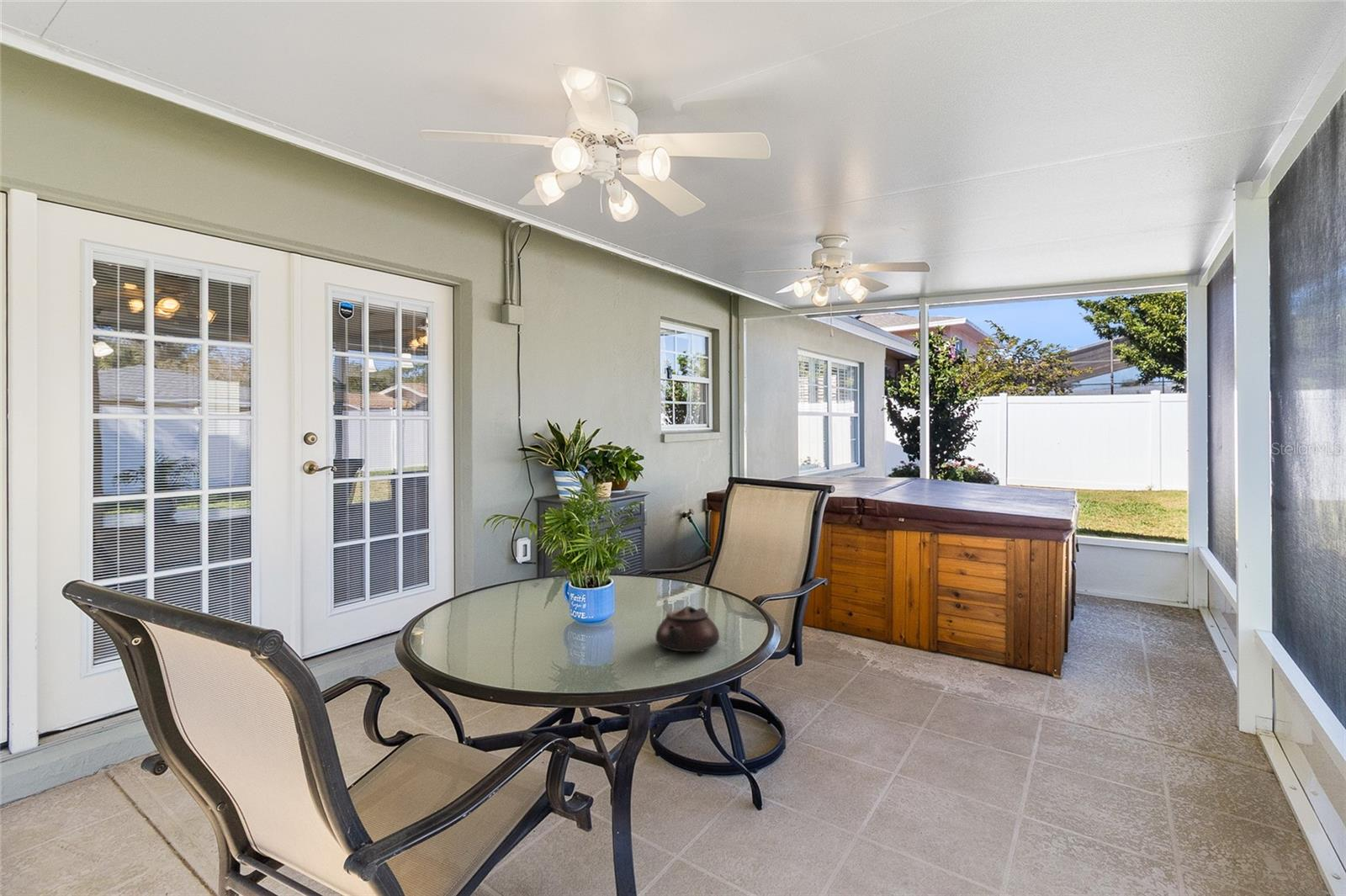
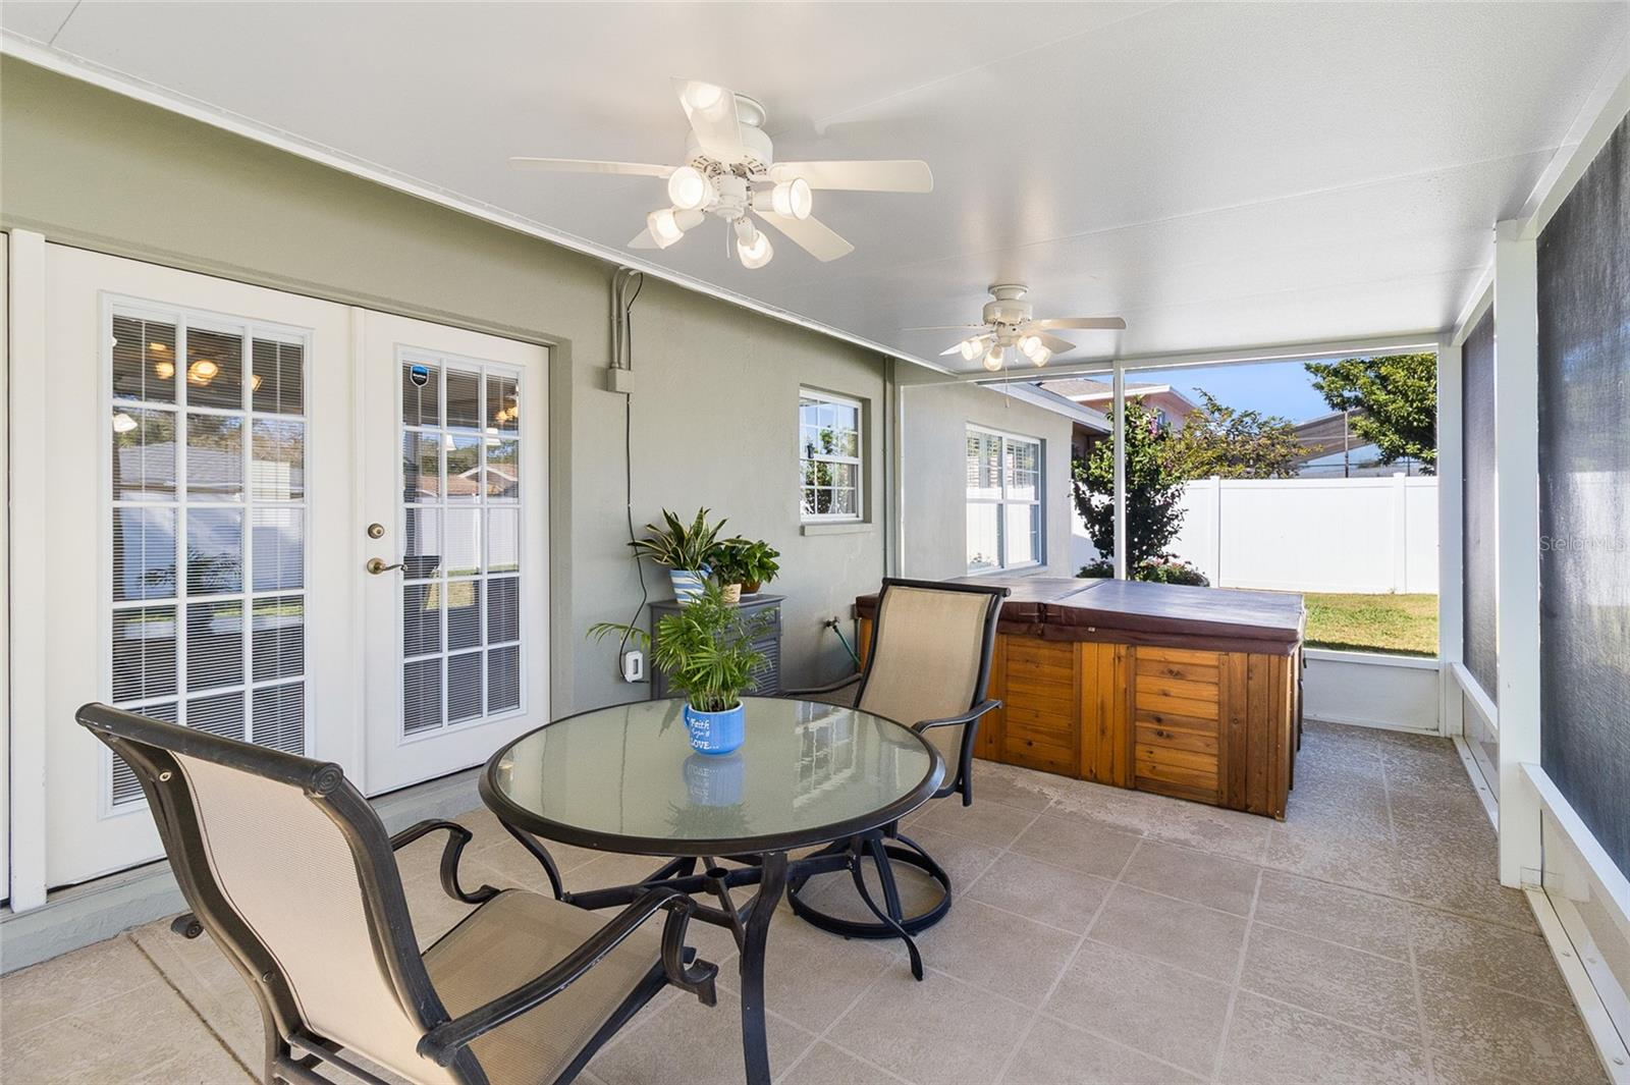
- teapot [654,605,720,653]
